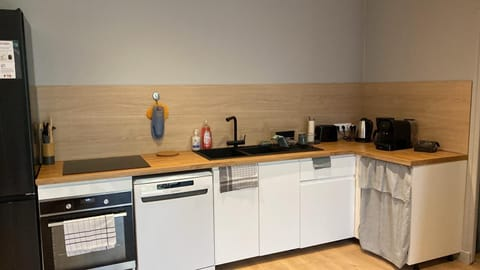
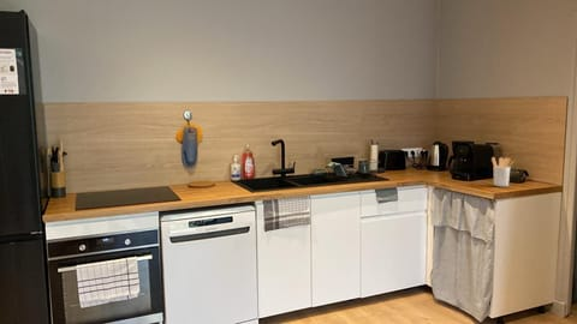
+ utensil holder [490,156,514,187]
